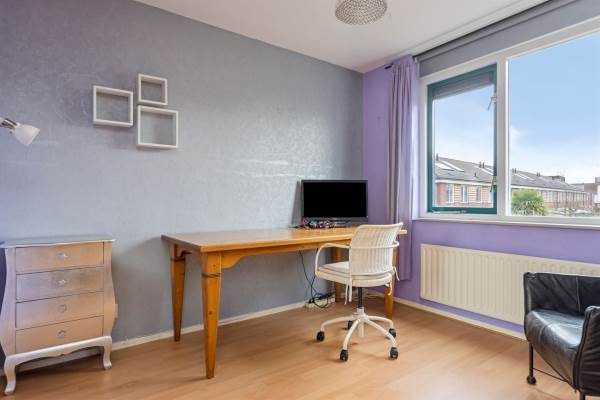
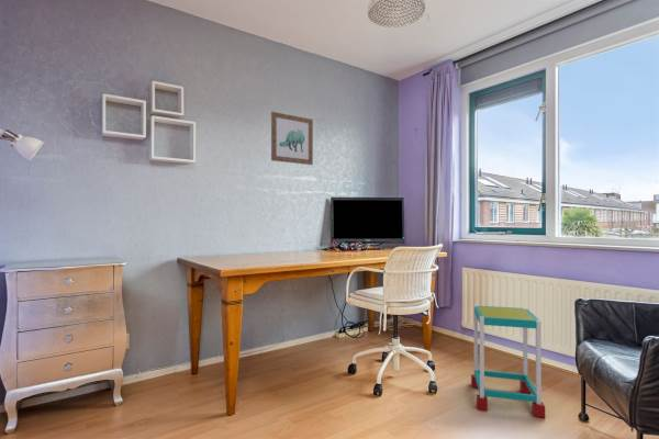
+ side table [470,304,546,419]
+ wall art [270,111,314,166]
